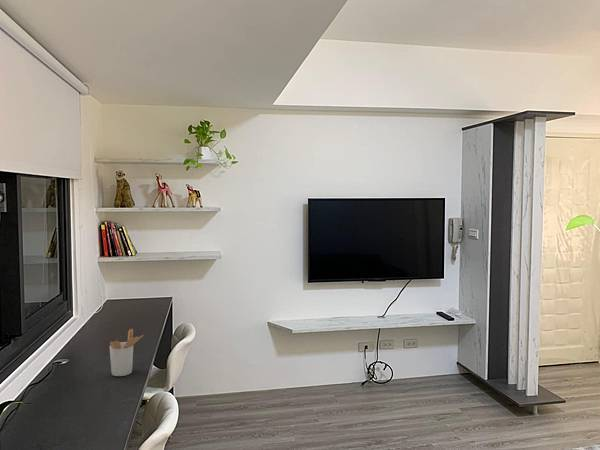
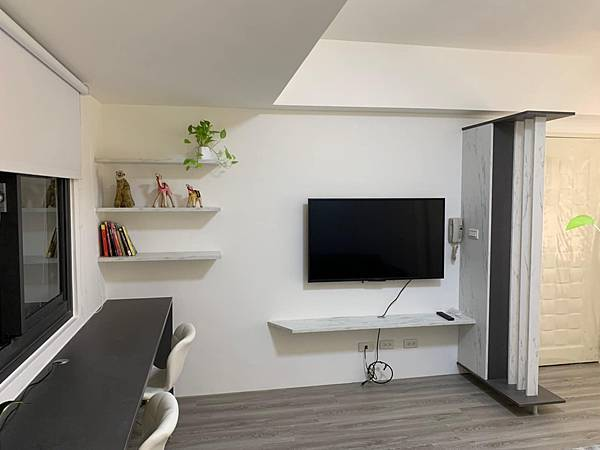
- utensil holder [109,328,144,377]
